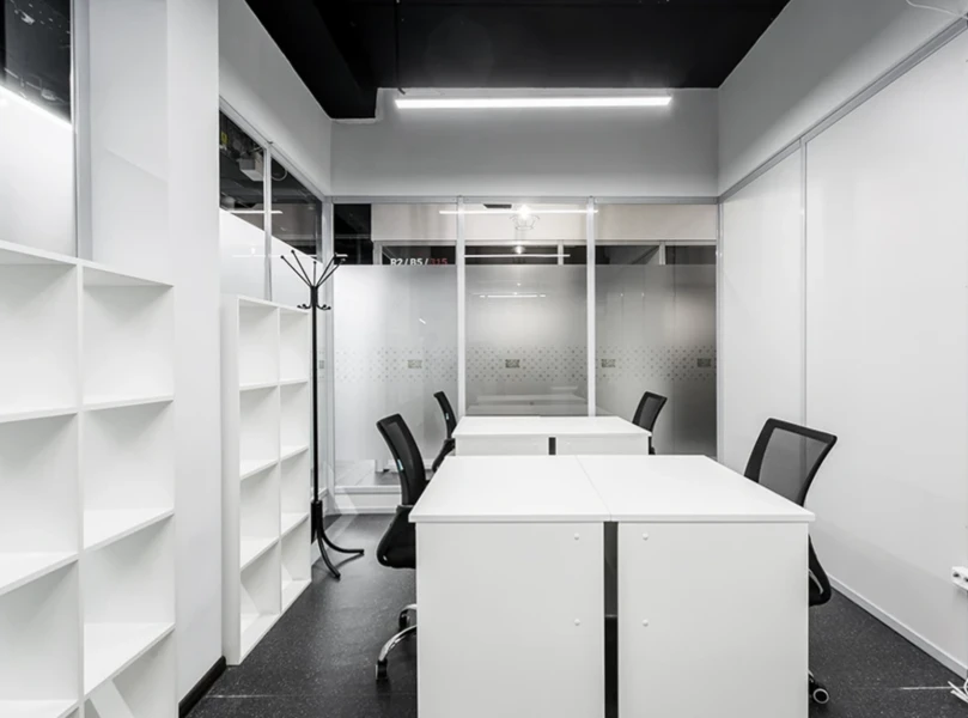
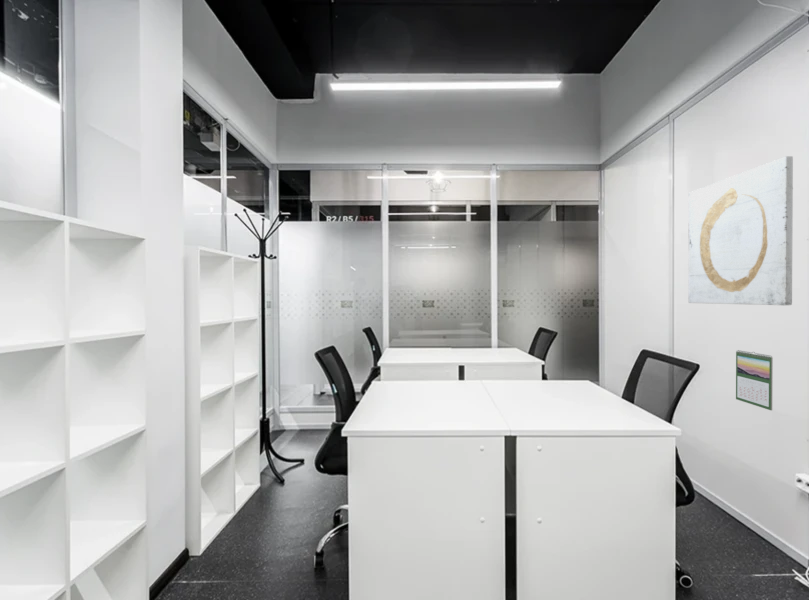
+ calendar [735,349,774,411]
+ wall art [688,155,794,306]
